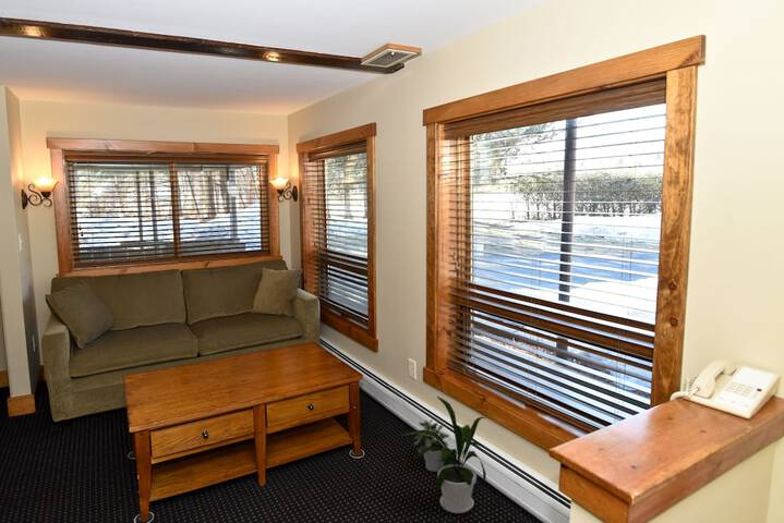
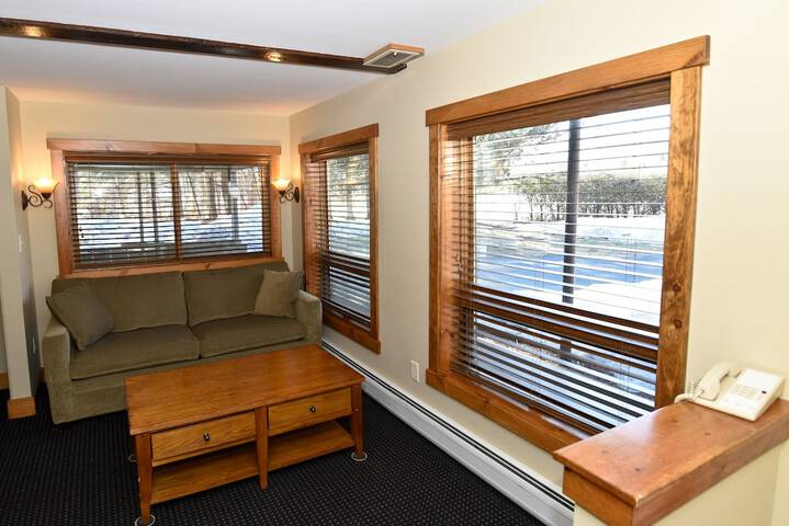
- potted plant [412,418,450,473]
- house plant [399,396,487,514]
